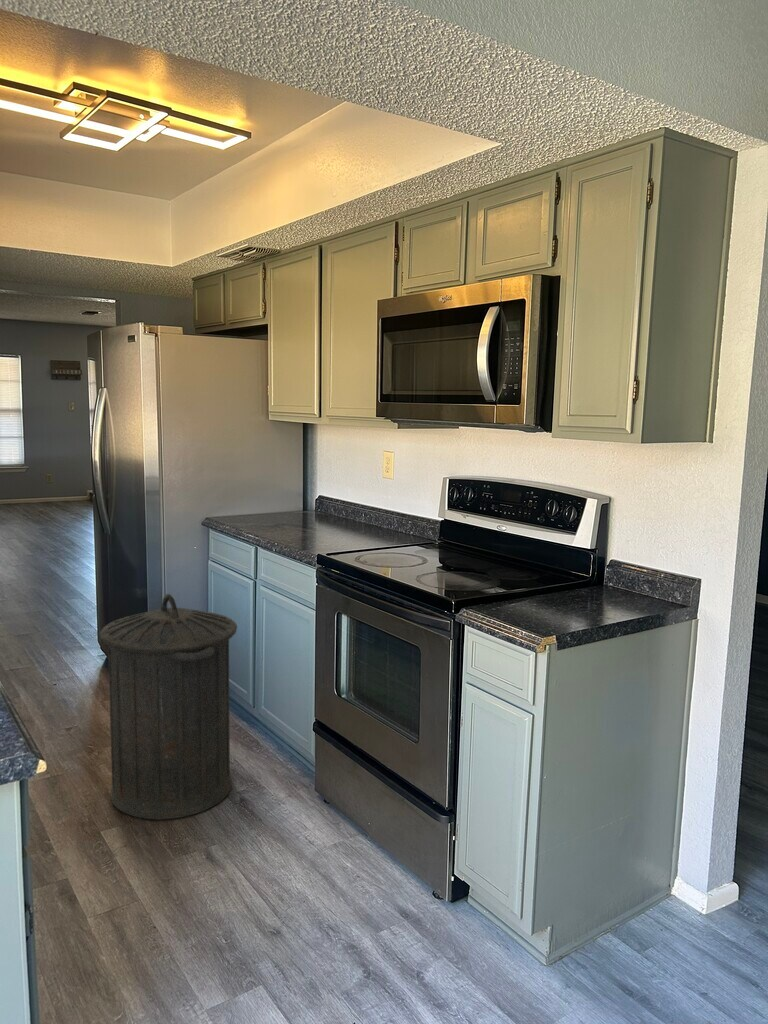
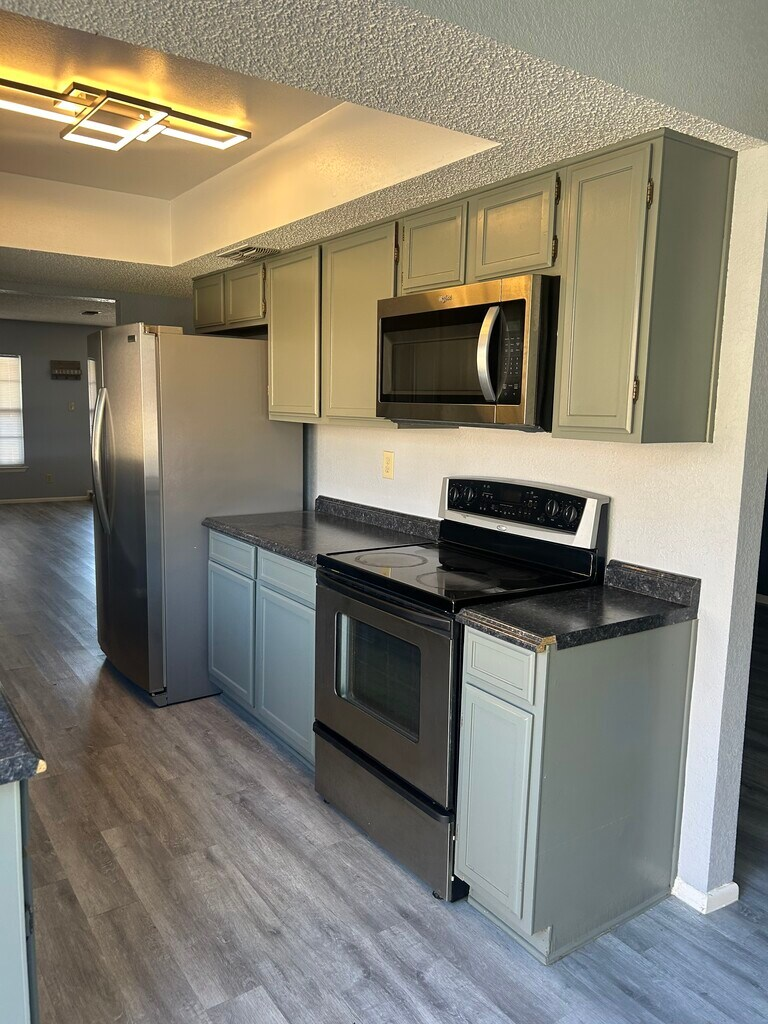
- trash can [99,593,238,821]
